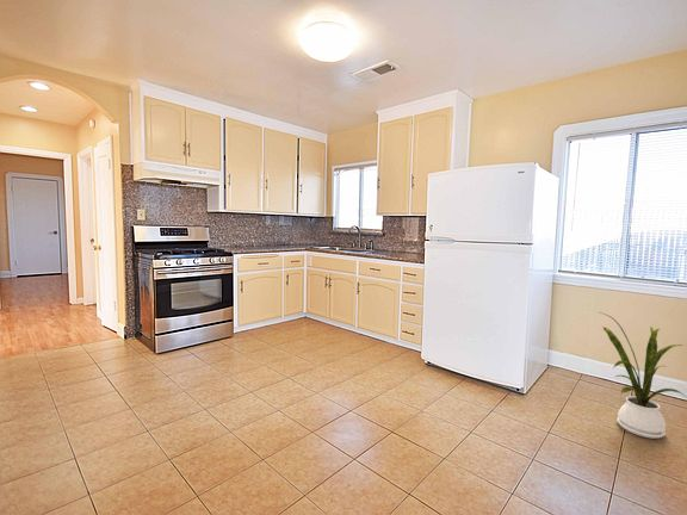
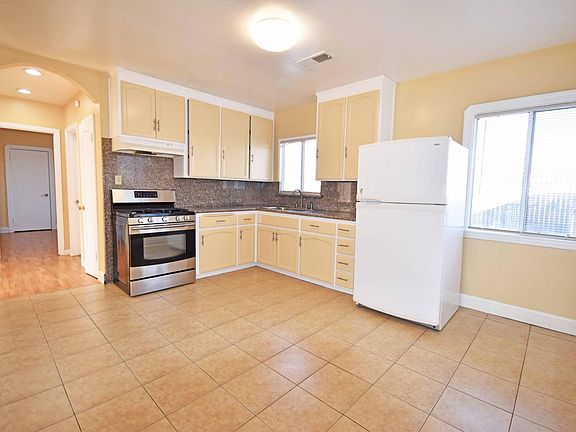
- house plant [599,311,687,440]
